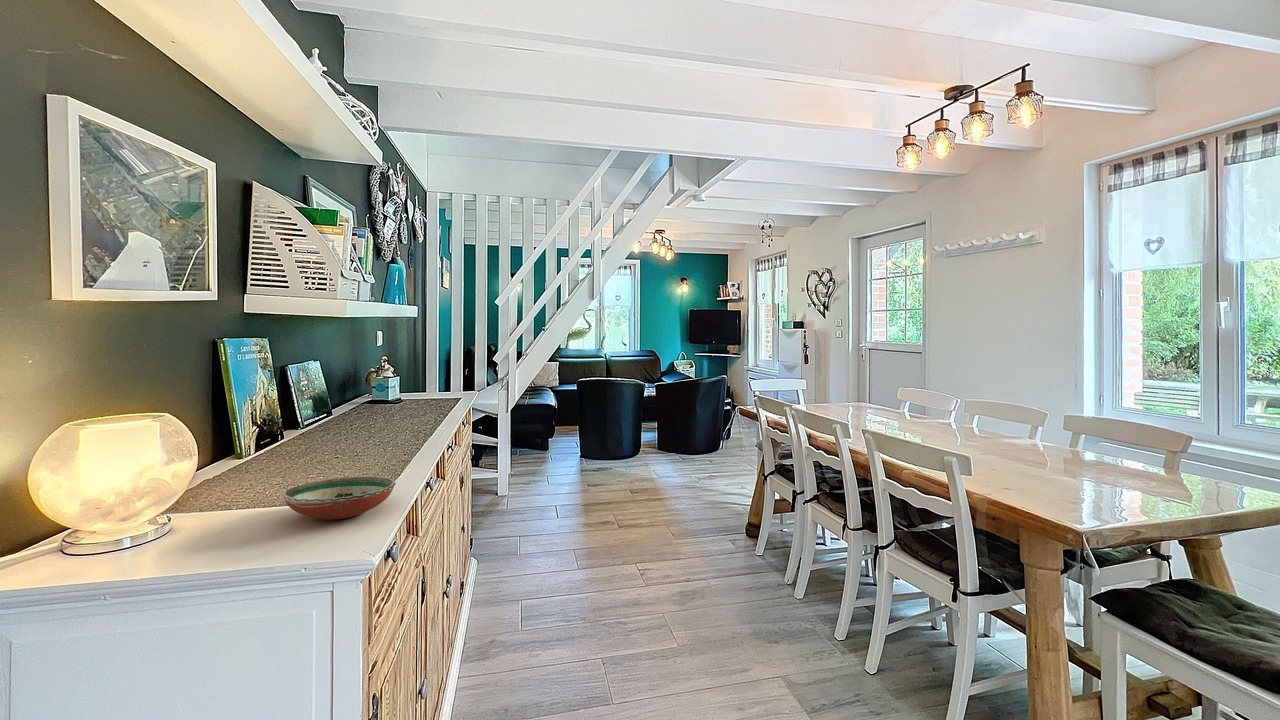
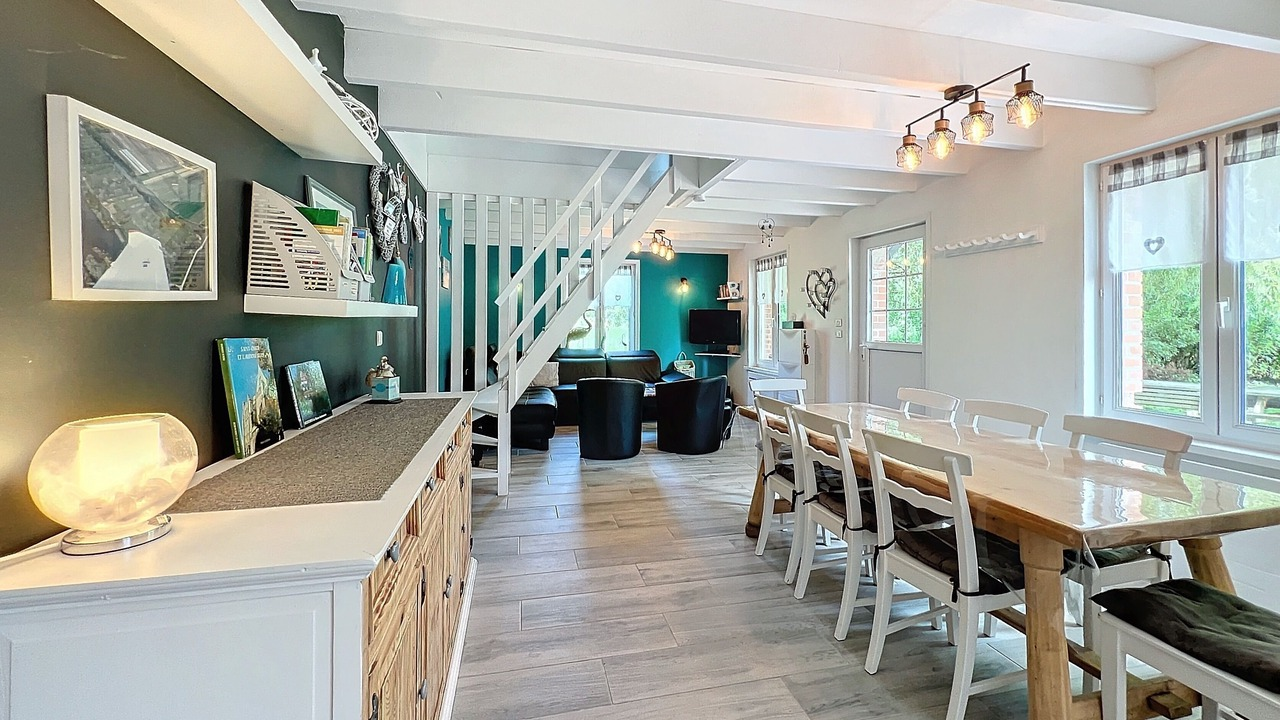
- decorative bowl [281,475,397,520]
